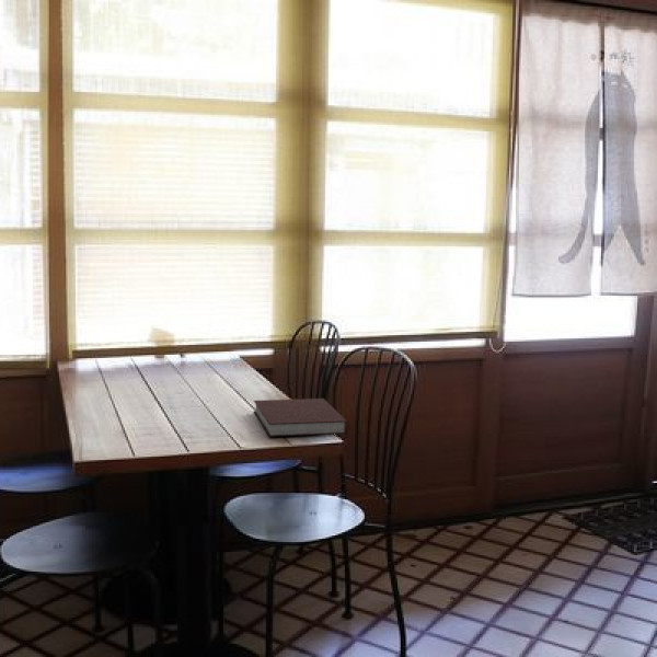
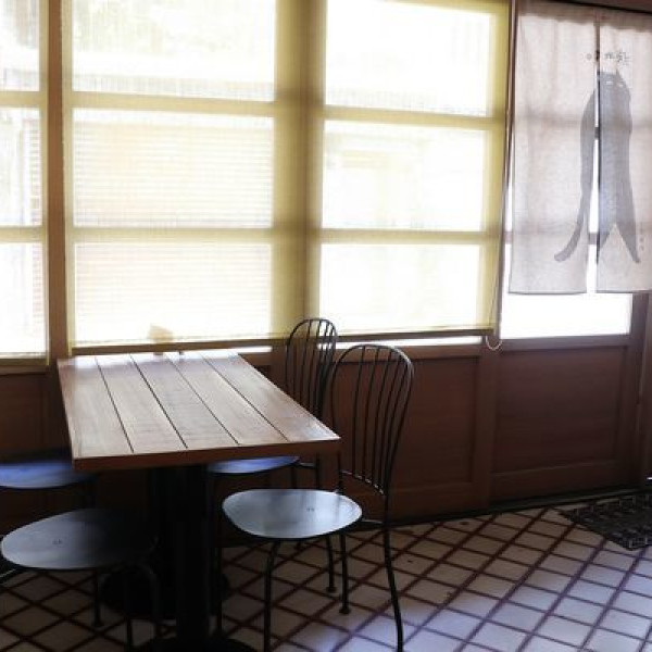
- notebook [253,397,349,438]
